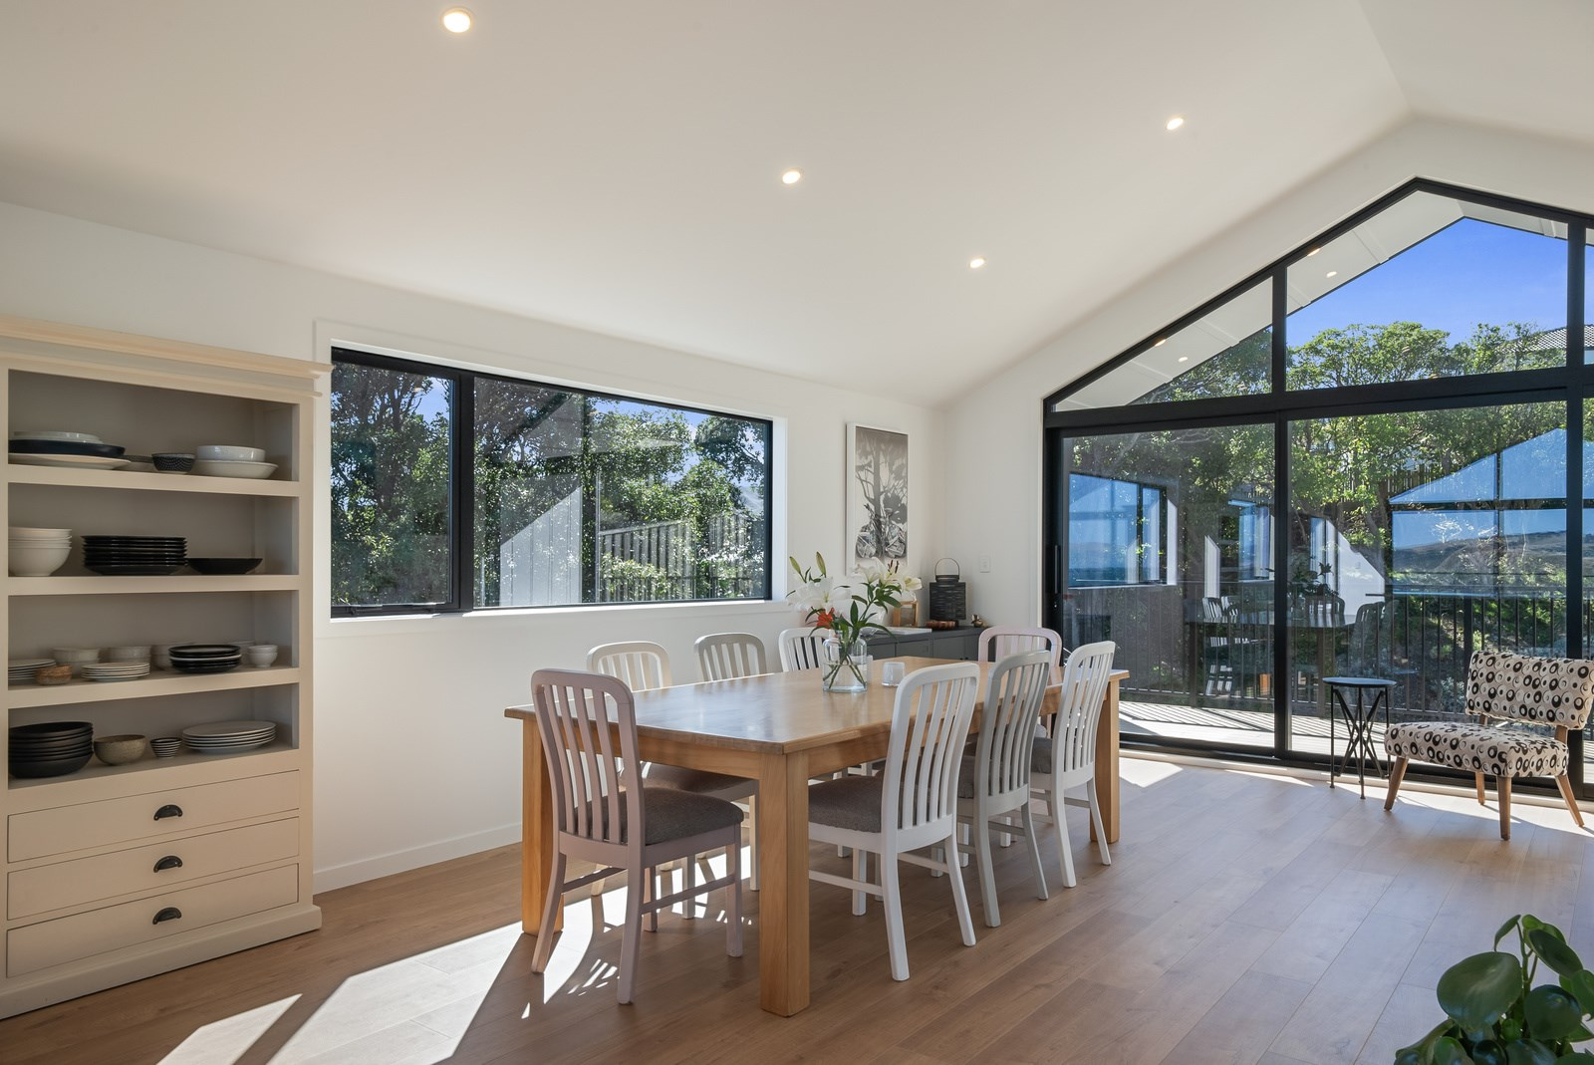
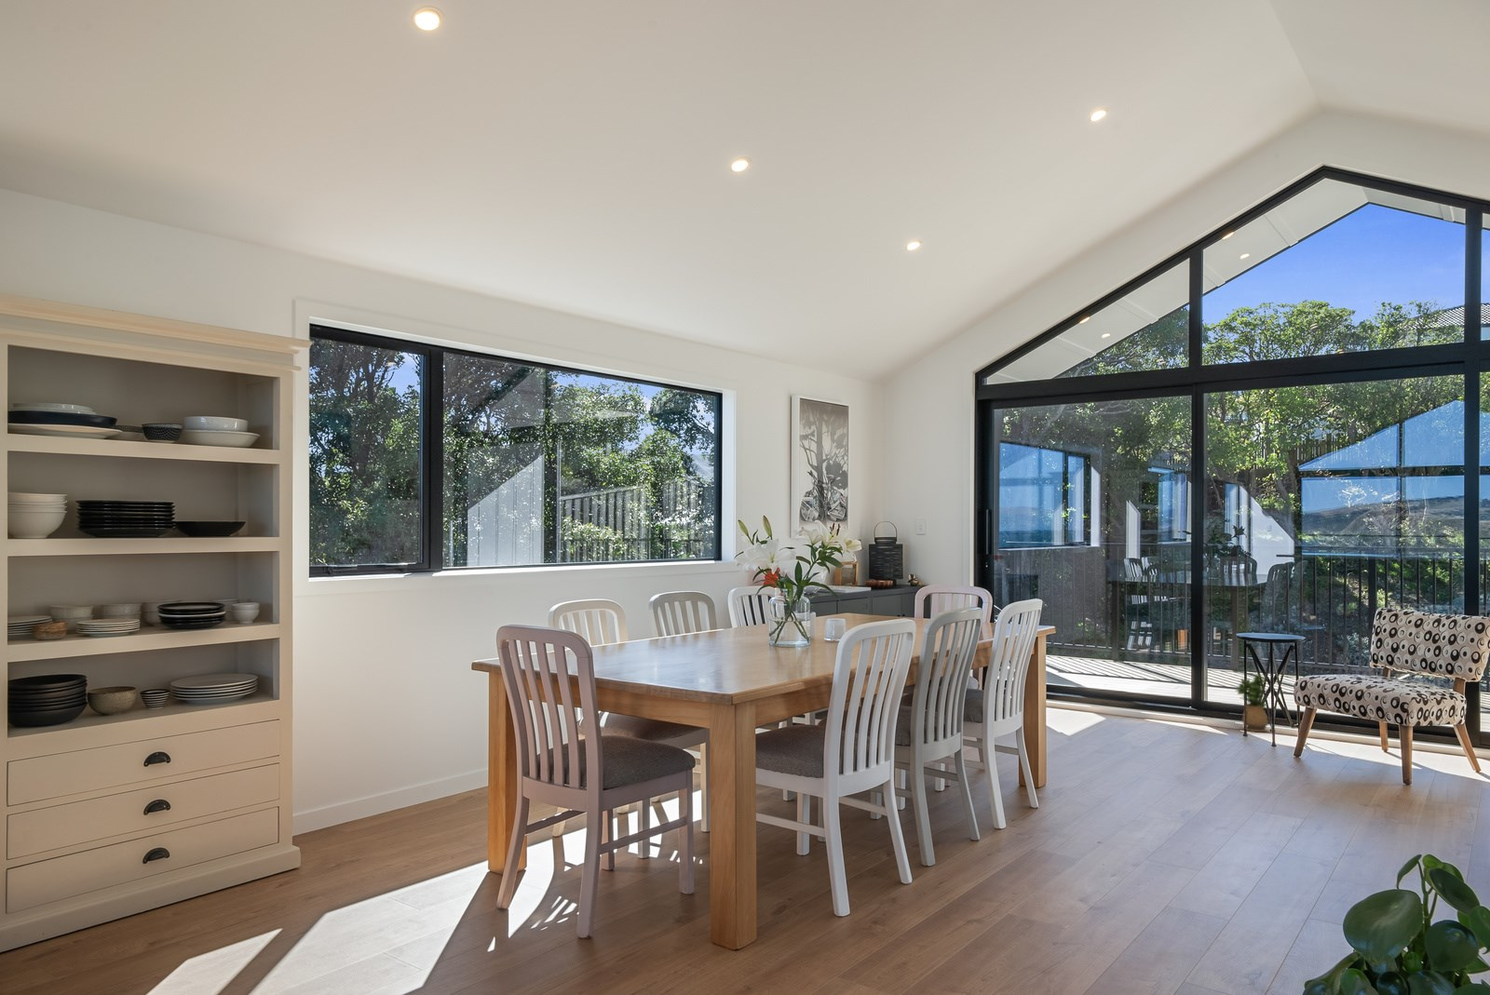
+ potted plant [1234,673,1269,733]
